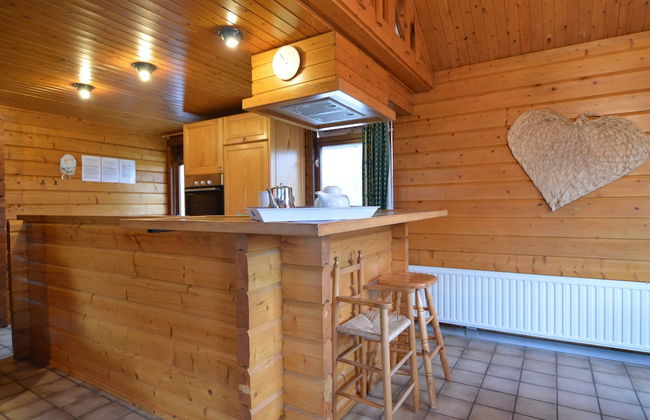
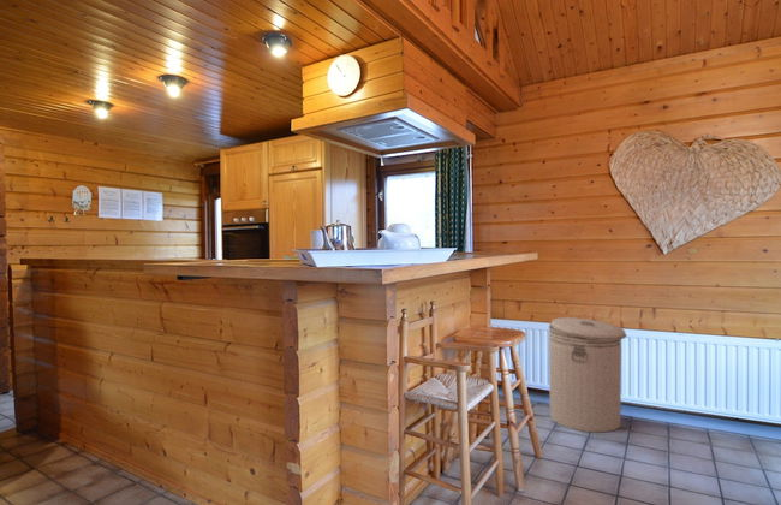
+ can [548,316,627,433]
